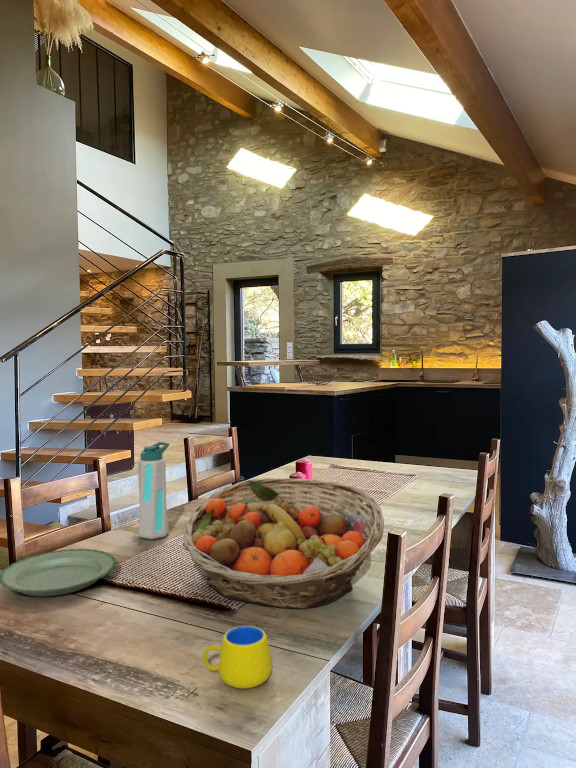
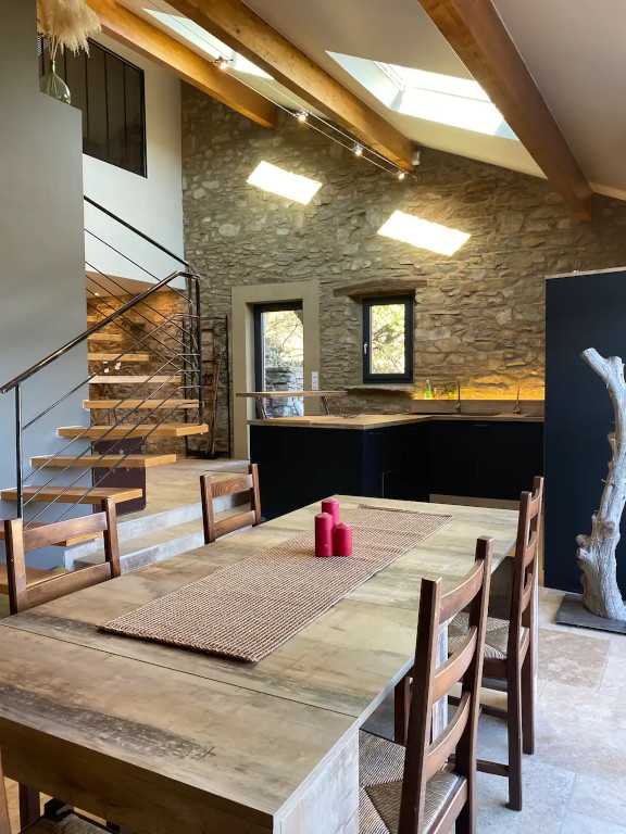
- water bottle [137,441,171,541]
- plate [0,548,117,597]
- mug [201,625,273,690]
- fruit basket [182,477,385,610]
